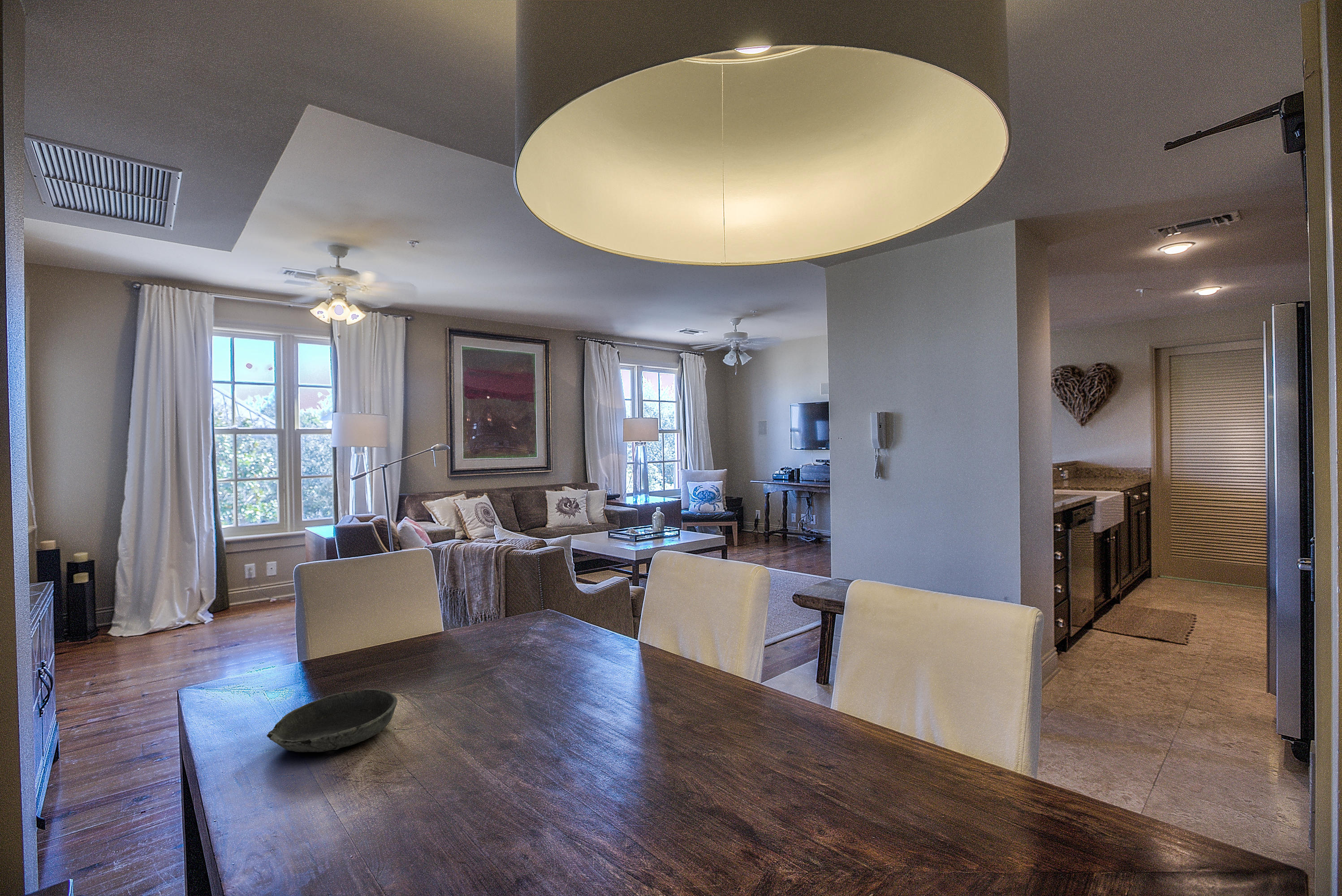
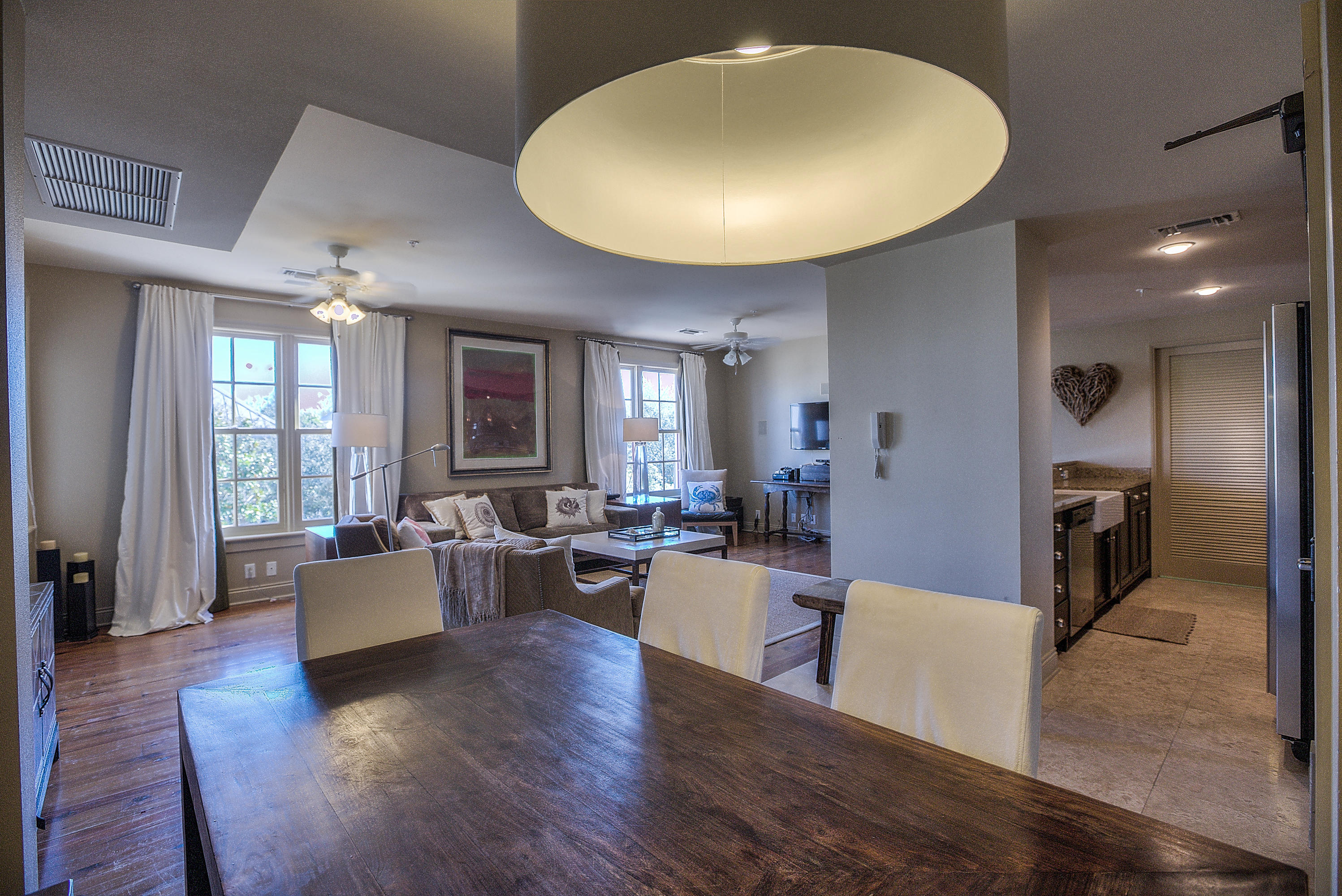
- bowl [266,689,398,753]
